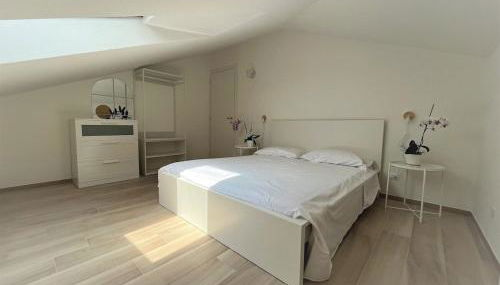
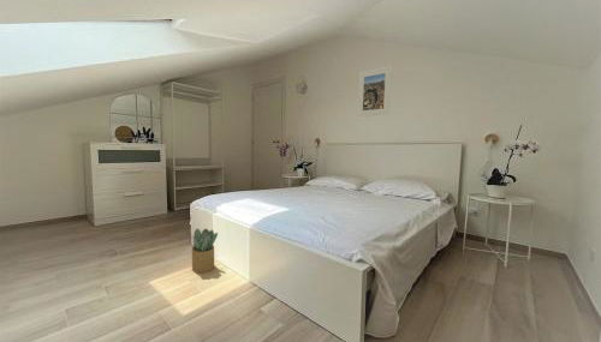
+ potted plant [189,227,219,274]
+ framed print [357,65,393,118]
